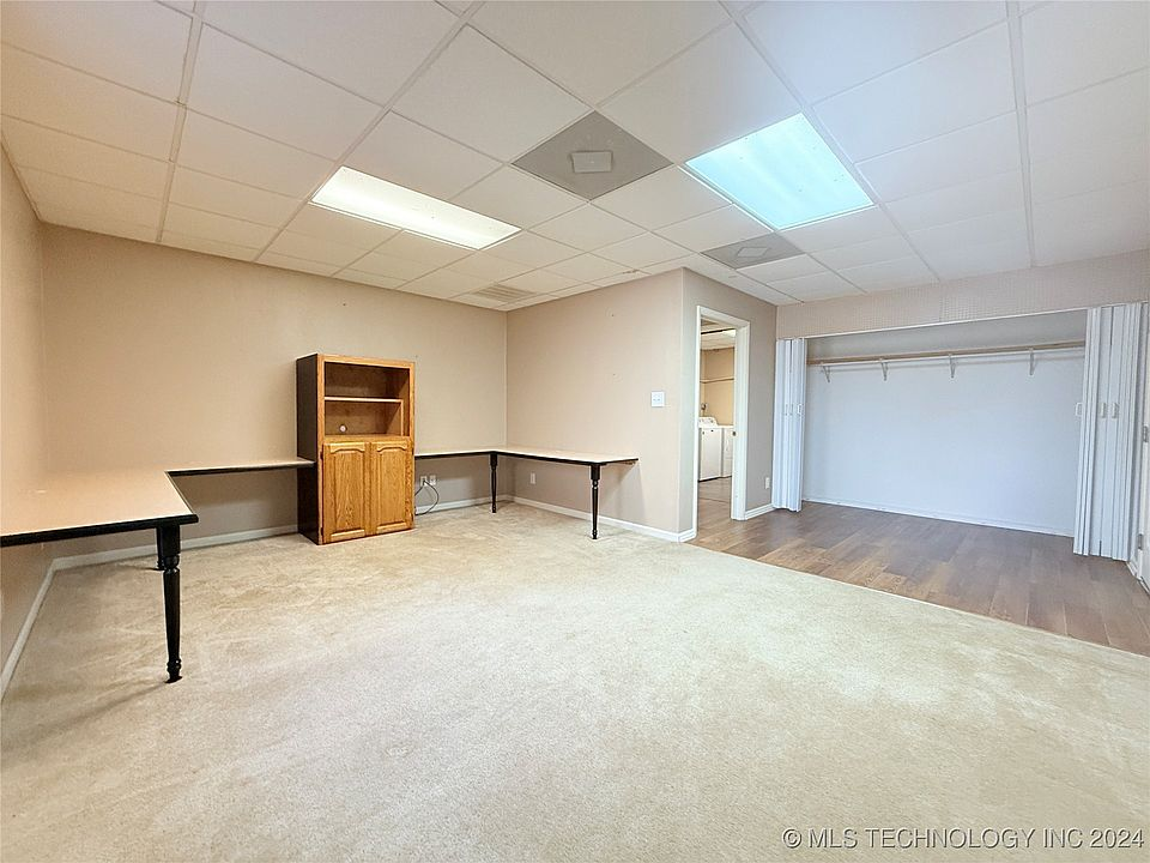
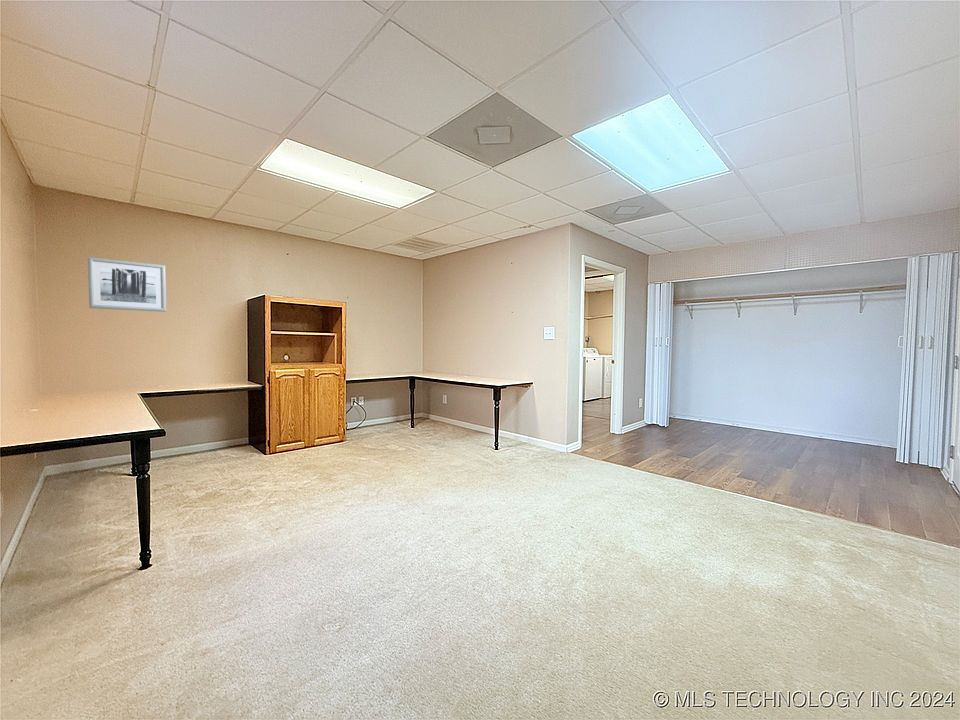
+ wall art [87,256,167,313]
